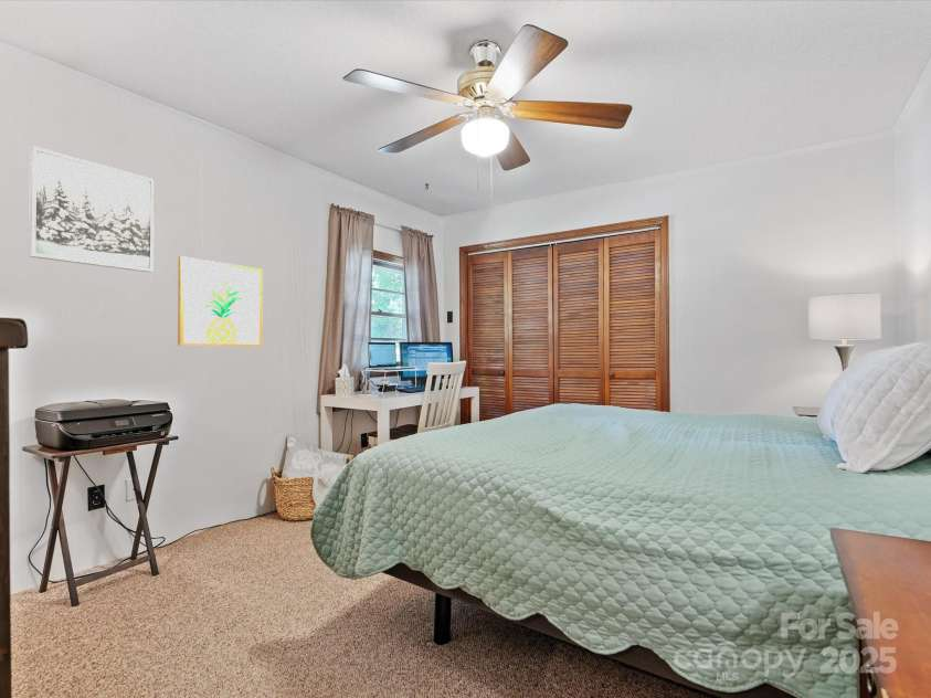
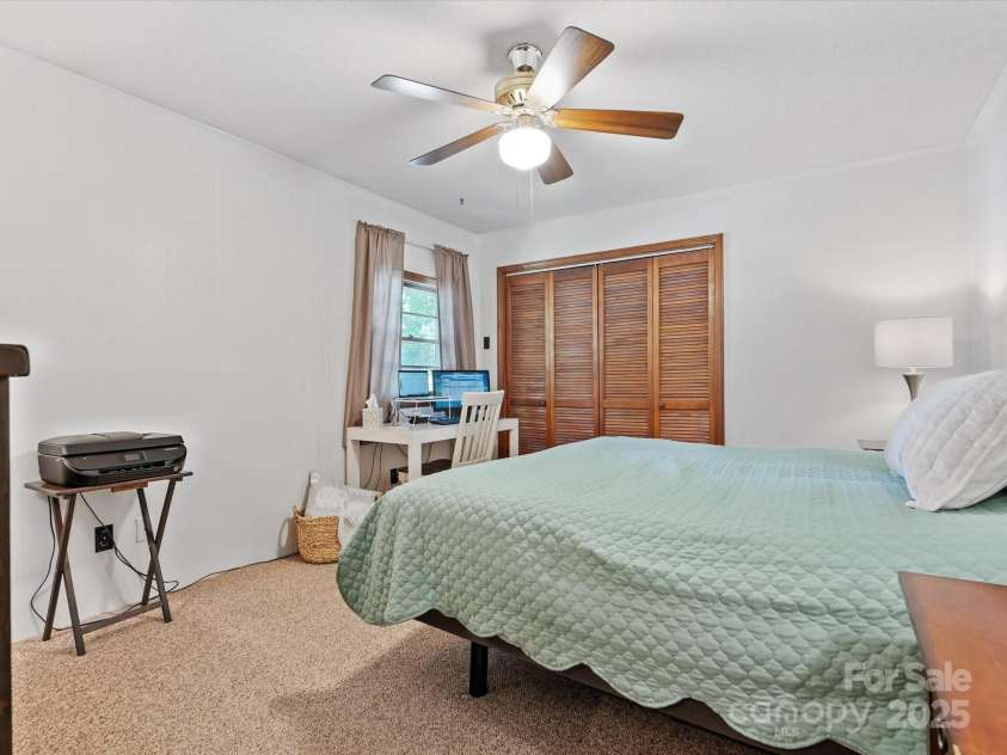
- wall art [28,145,156,274]
- wall art [177,255,264,348]
